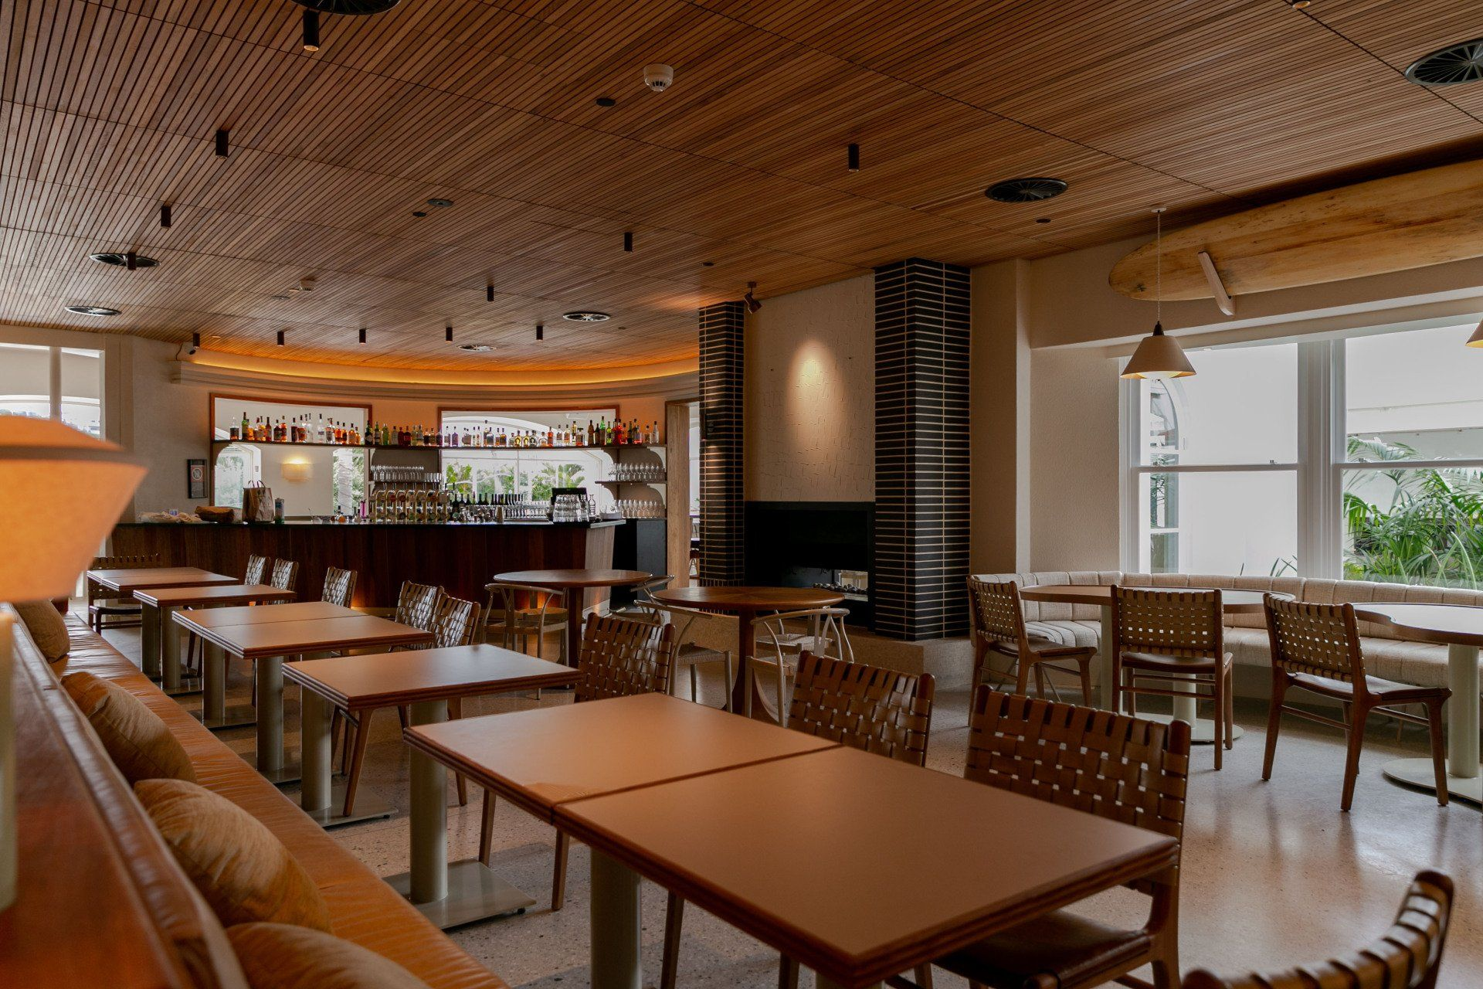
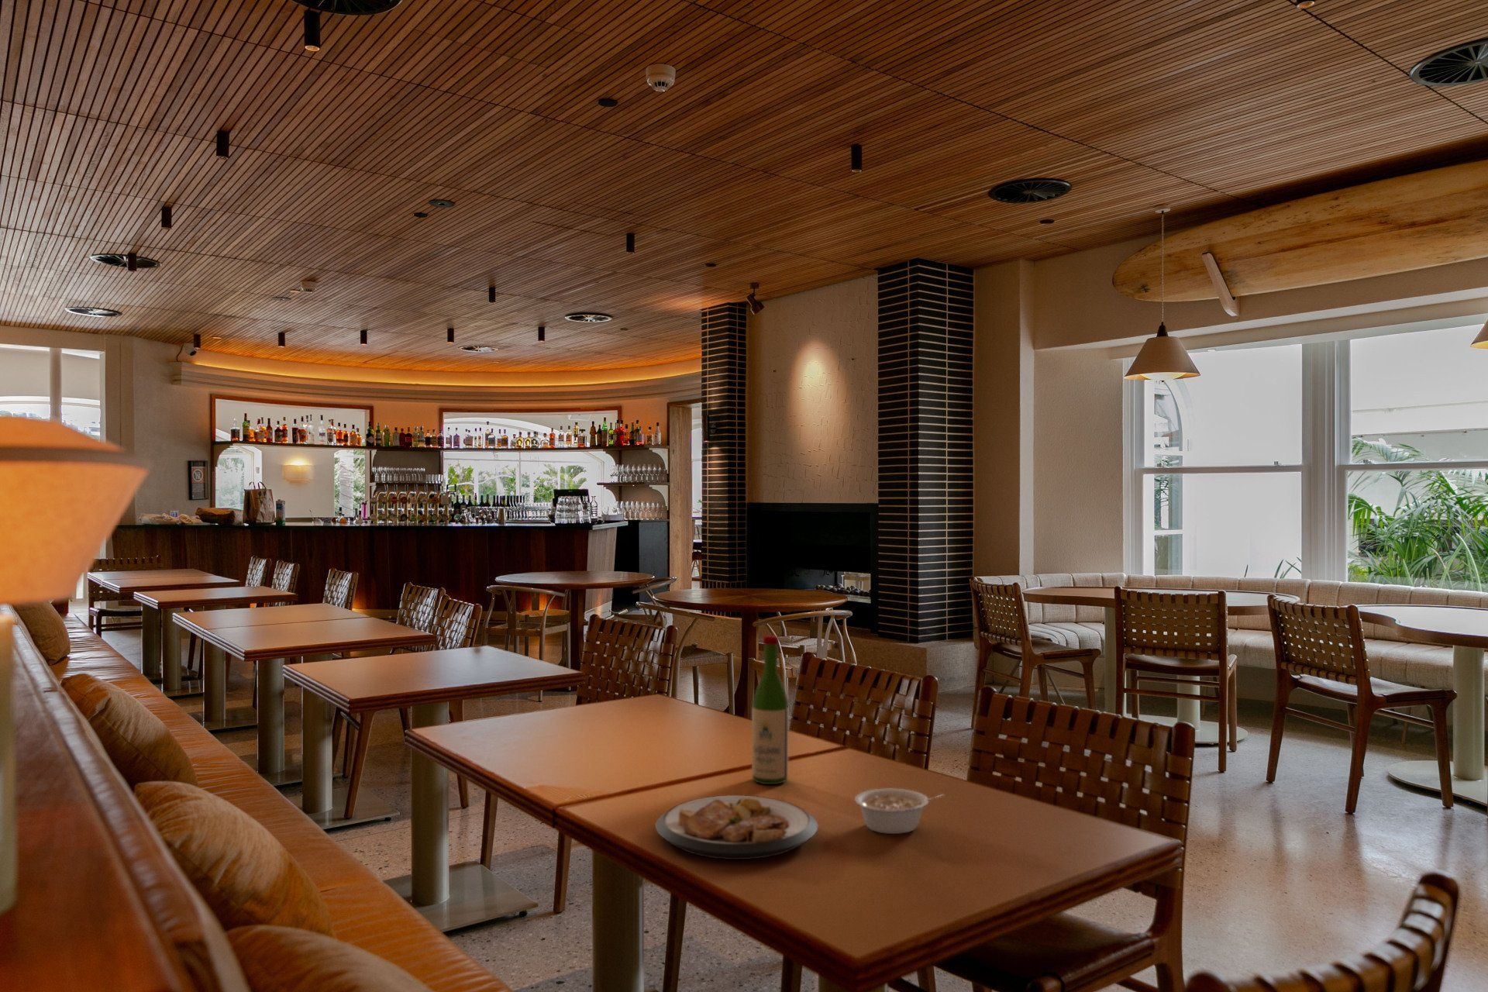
+ legume [854,788,946,835]
+ plate [654,794,818,860]
+ wine bottle [751,634,789,785]
